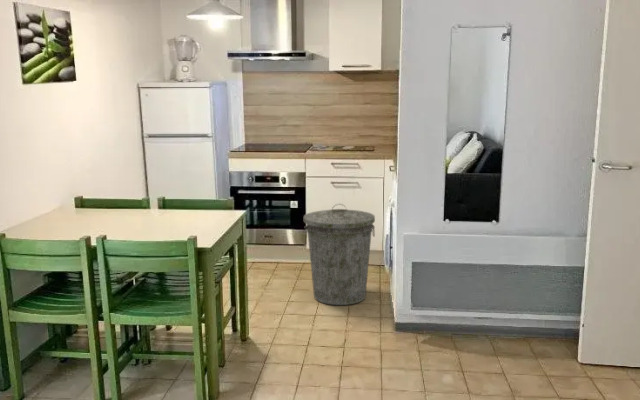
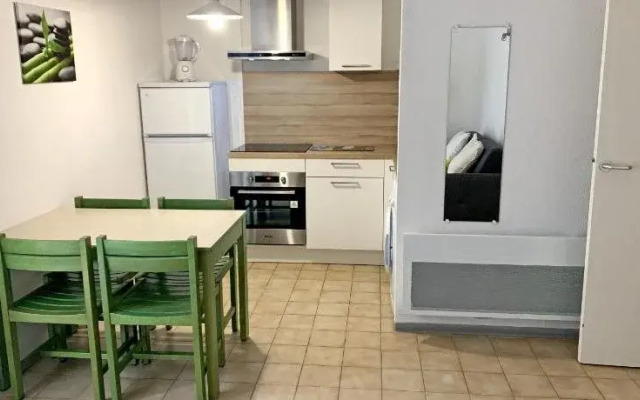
- trash can [303,203,376,306]
